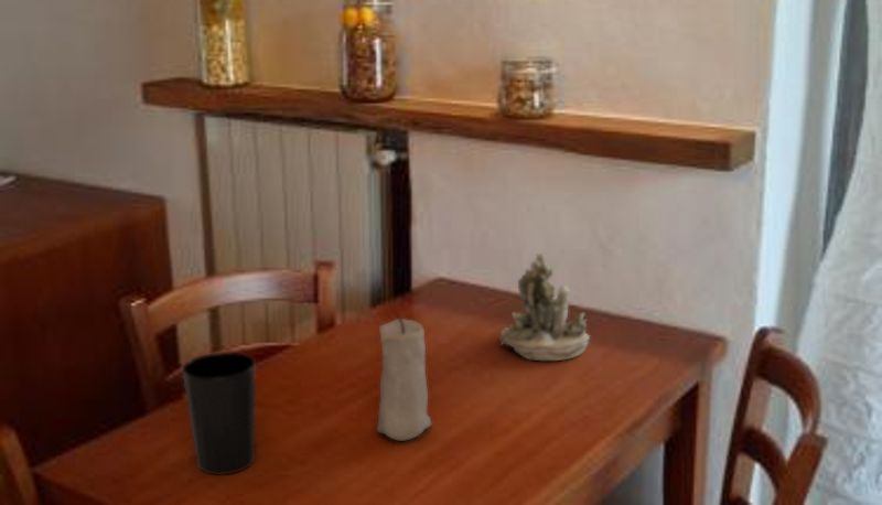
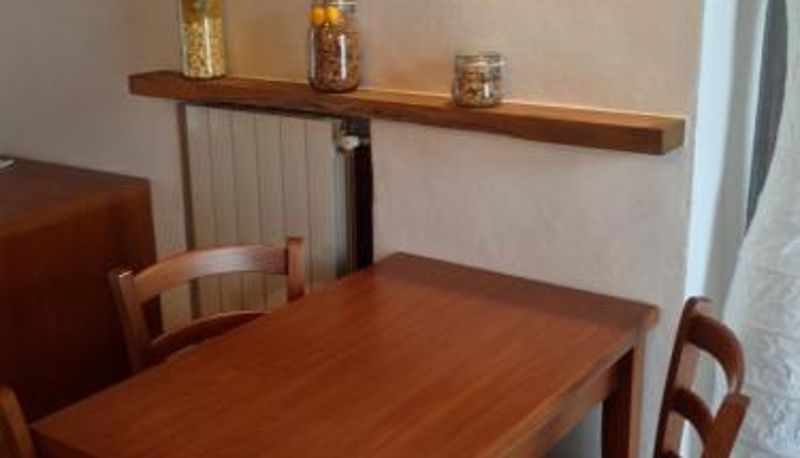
- cup [181,352,257,476]
- succulent planter [498,251,591,362]
- candle [376,312,433,442]
